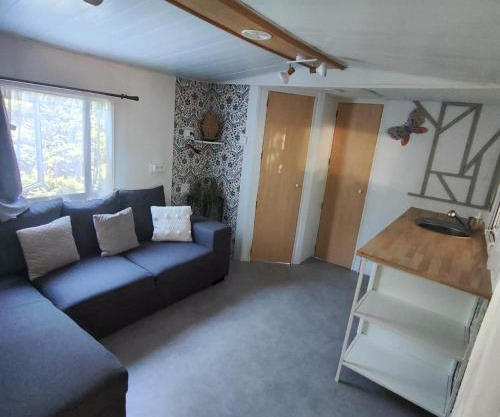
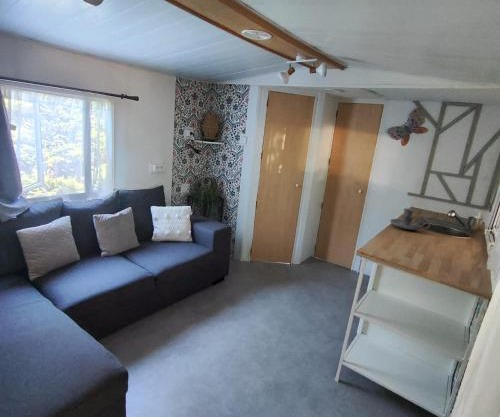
+ candle holder [389,208,431,231]
